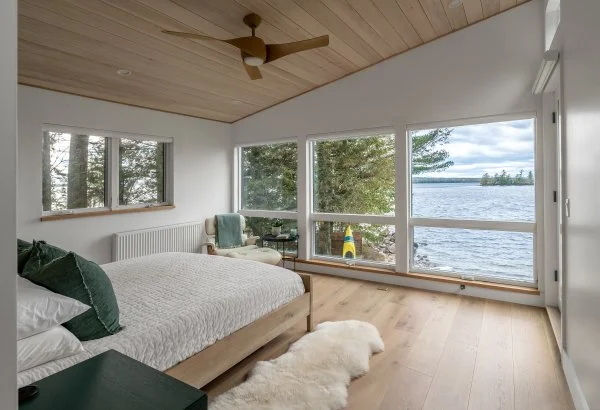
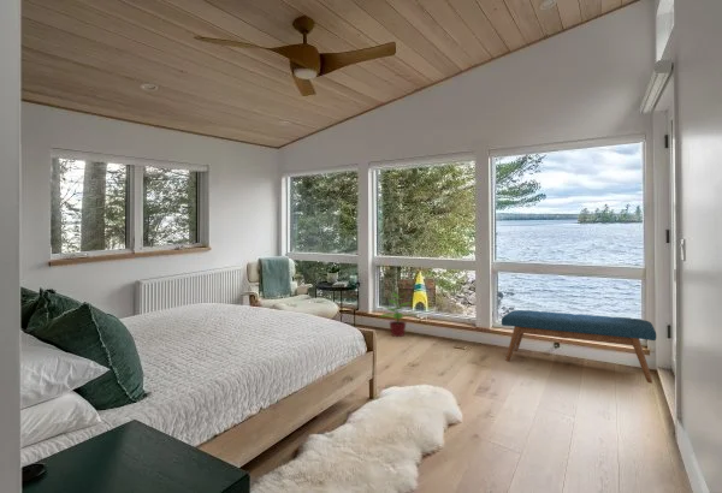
+ bench [501,309,657,385]
+ potted plant [378,290,415,338]
